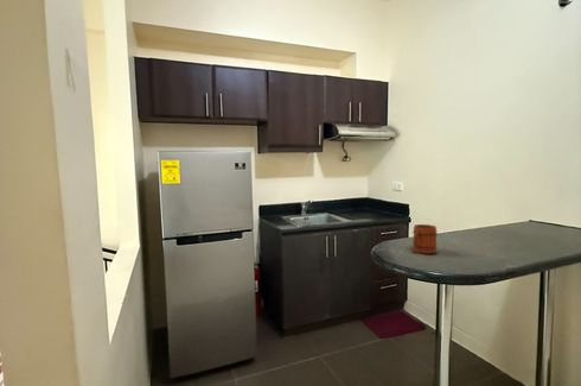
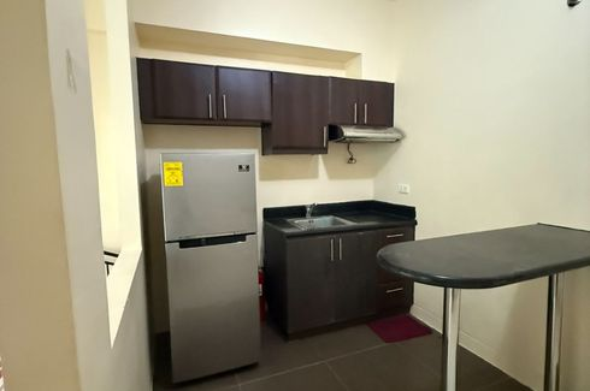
- mug [411,223,439,254]
